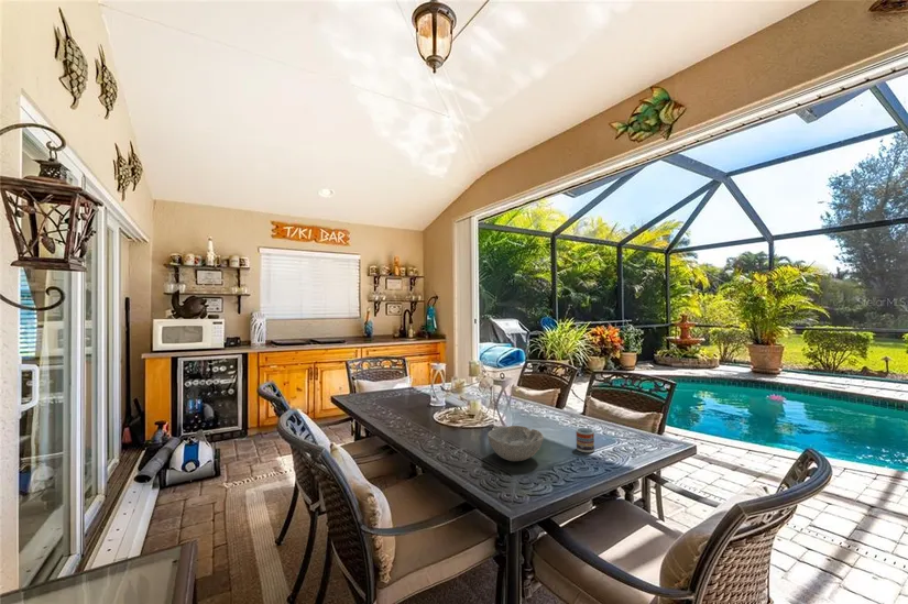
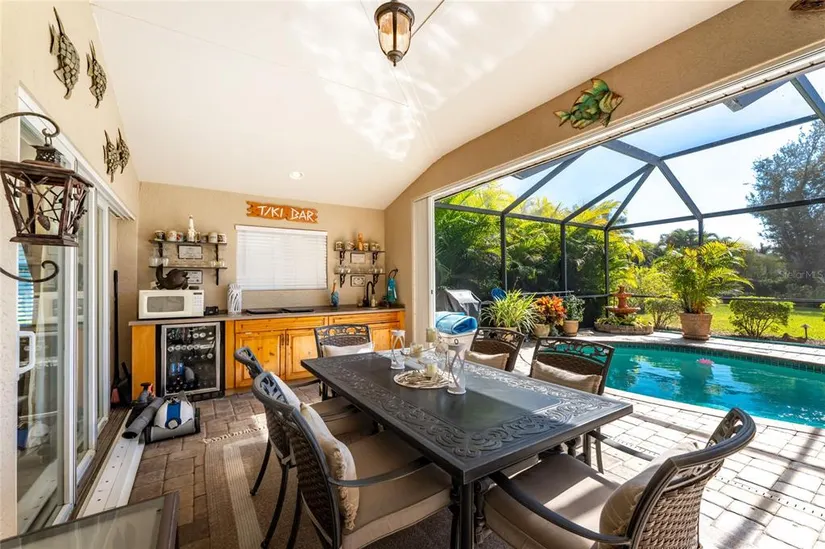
- bowl [486,425,545,462]
- cup [575,427,595,453]
